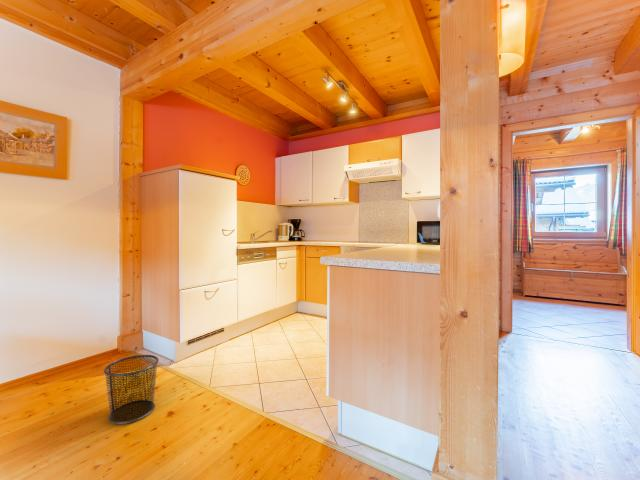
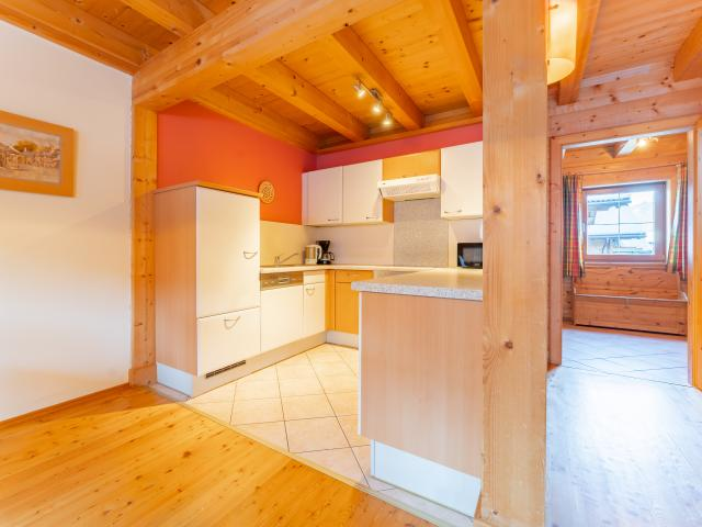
- waste bin [103,354,160,425]
